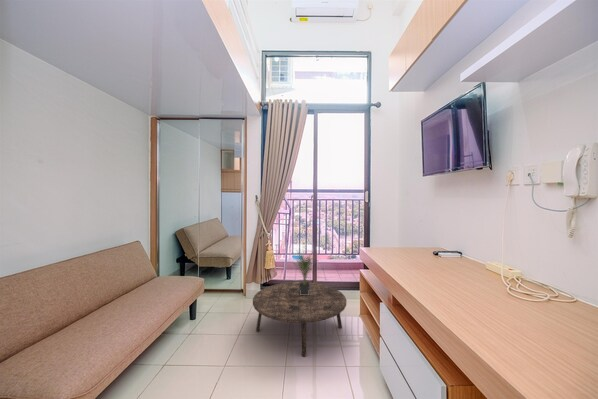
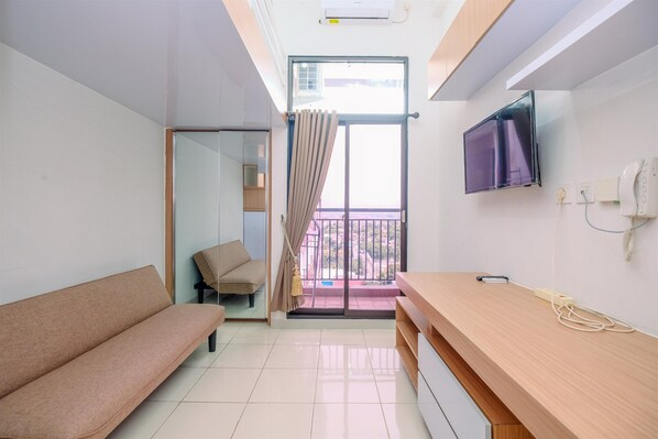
- potted plant [290,243,316,295]
- coffee table [252,281,347,358]
